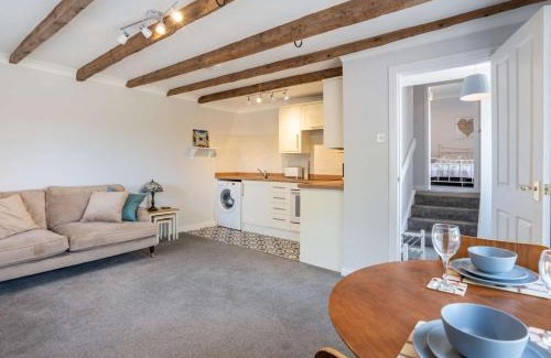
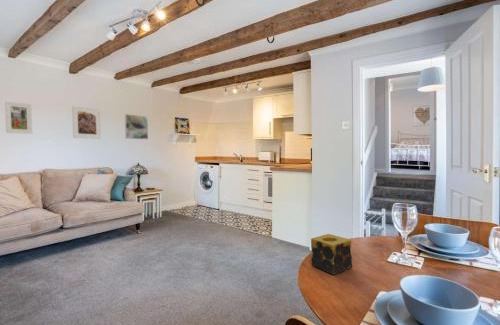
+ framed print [71,105,102,140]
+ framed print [4,101,33,135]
+ candle [310,233,353,275]
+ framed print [124,113,149,140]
